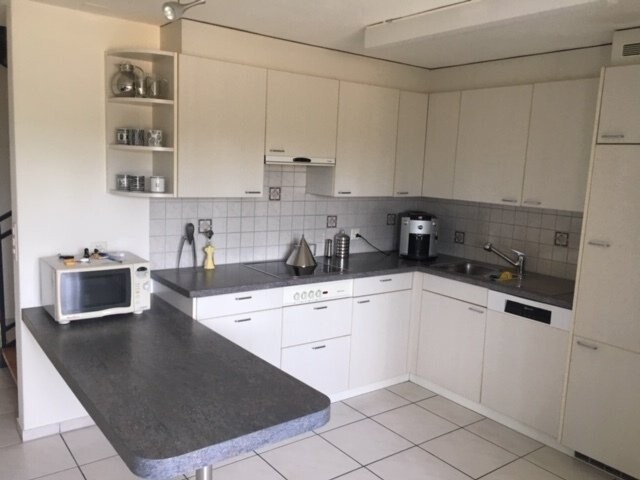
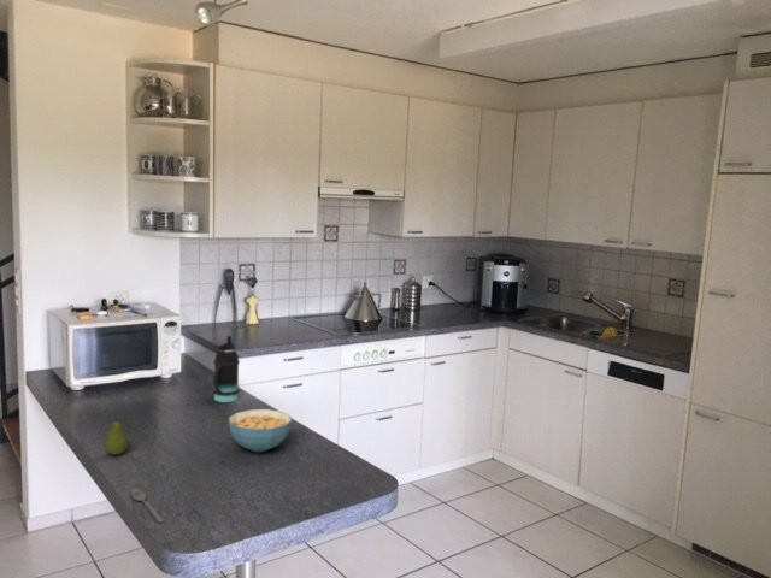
+ cereal bowl [228,408,293,453]
+ spoon [130,488,165,524]
+ fruit [104,415,129,456]
+ bottle [212,335,241,403]
